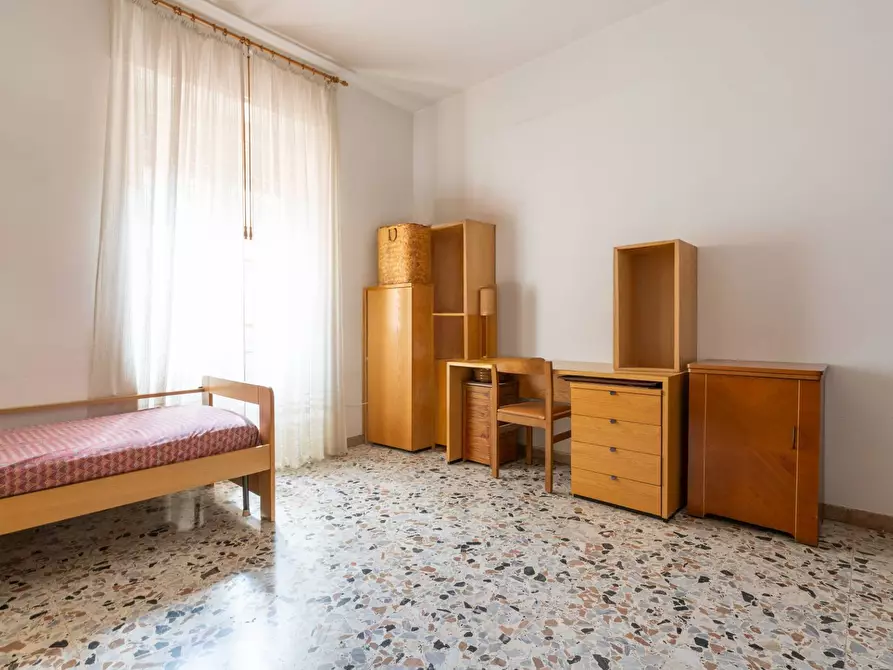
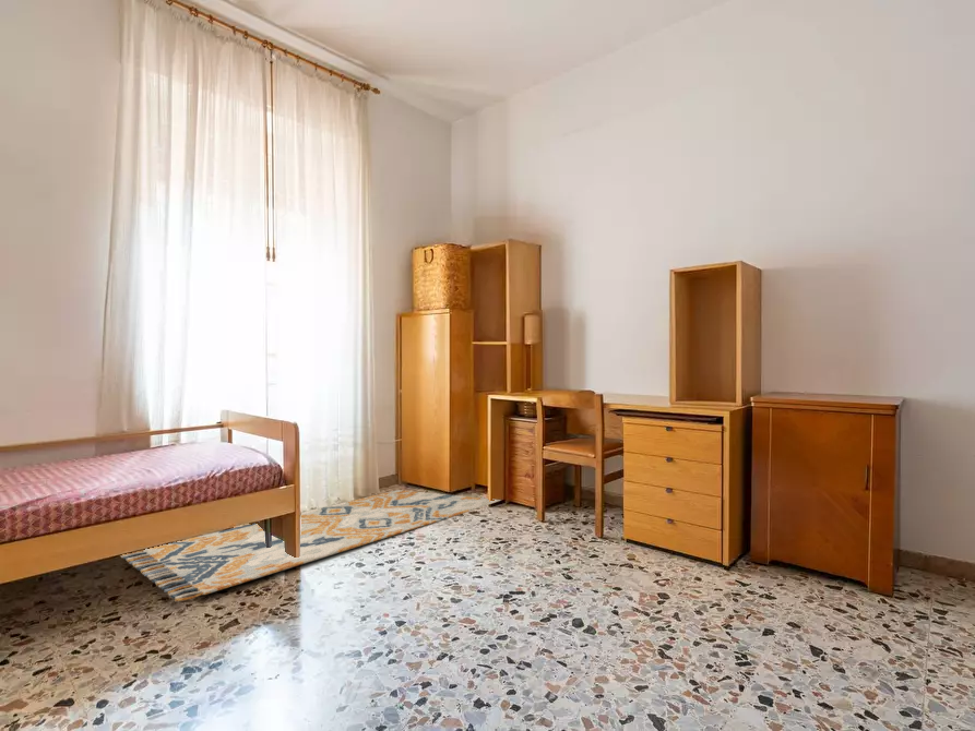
+ rug [119,489,502,602]
